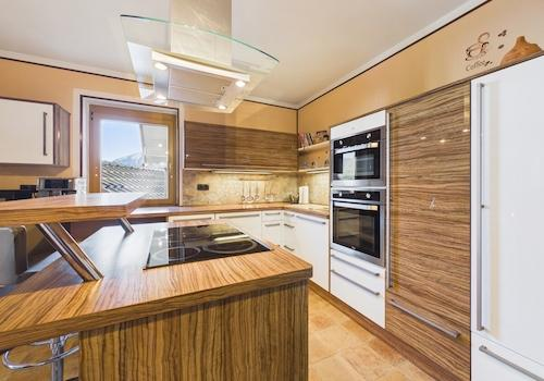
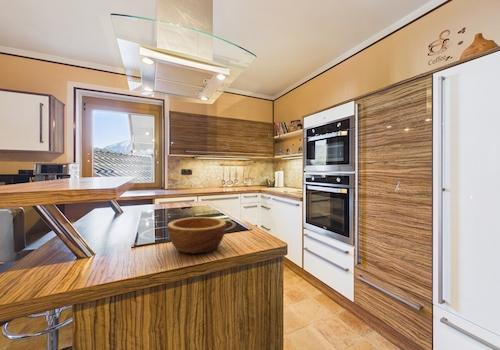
+ bowl [166,216,227,255]
